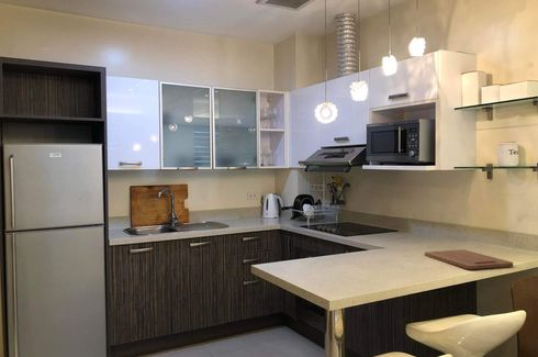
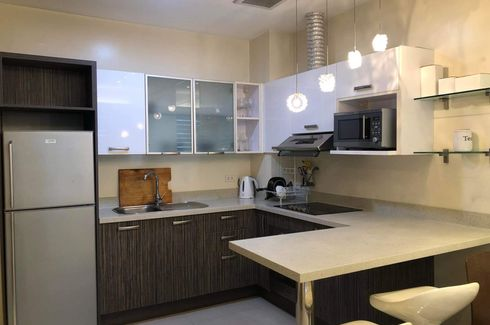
- cutting board [424,248,514,270]
